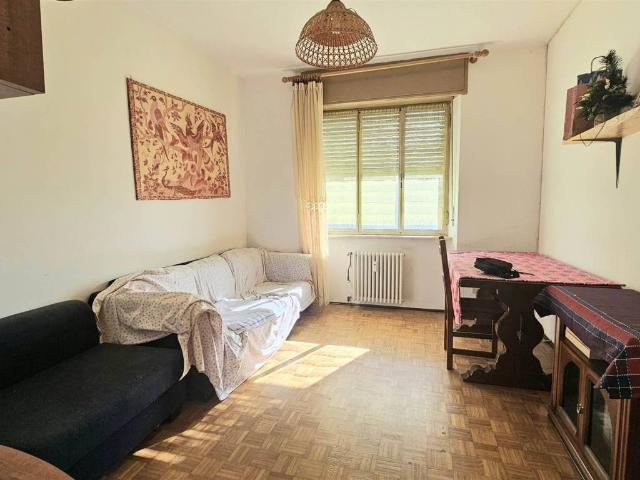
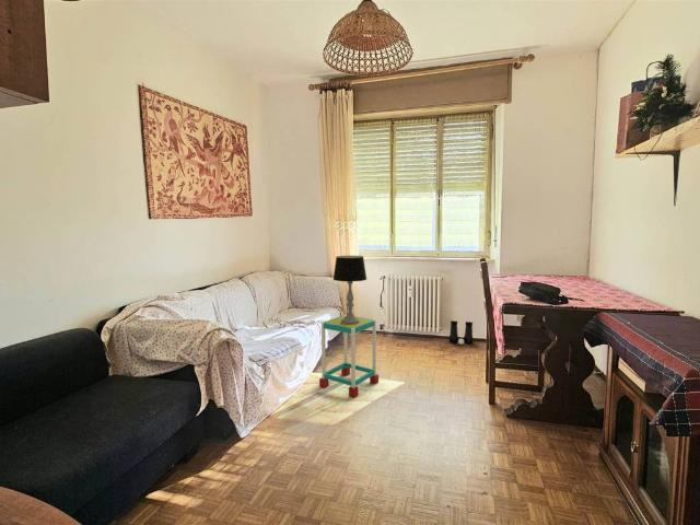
+ table lamp [332,255,368,325]
+ side table [318,314,380,398]
+ boots [448,319,475,346]
